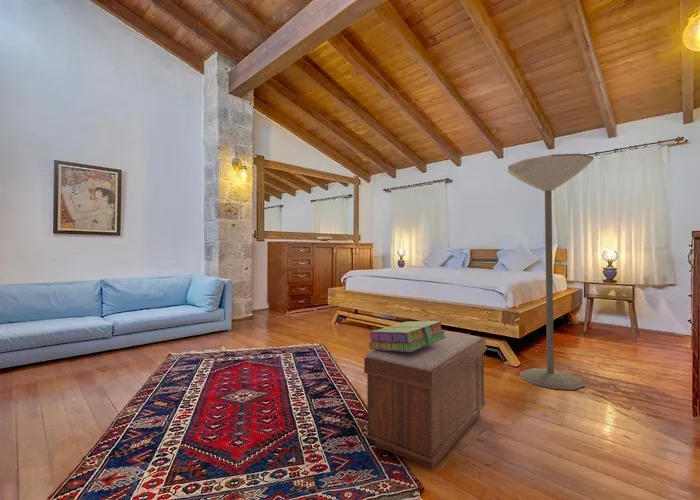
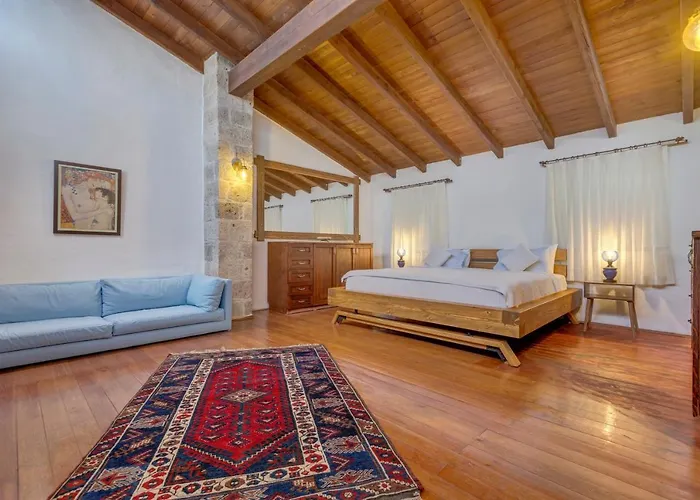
- floor lamp [507,153,595,391]
- stack of books [368,320,446,352]
- bench [363,330,487,470]
